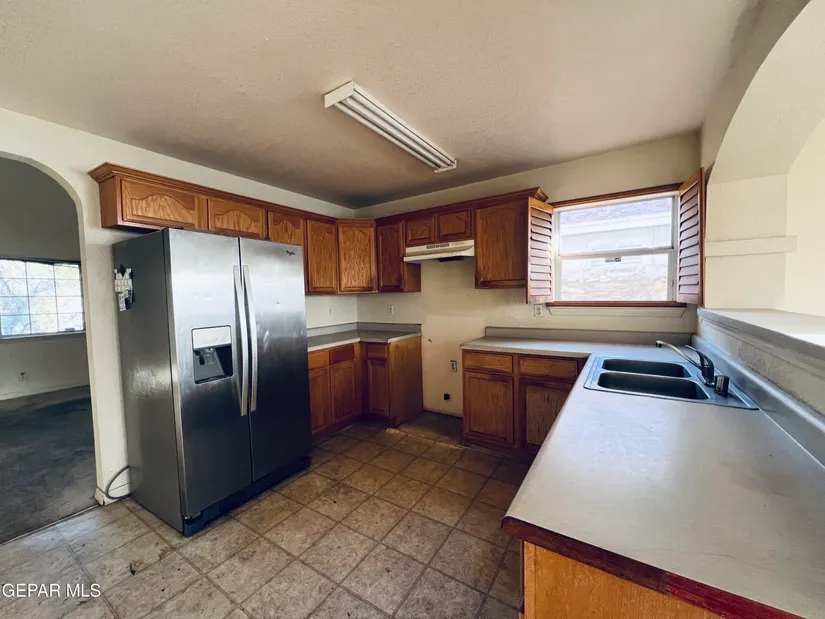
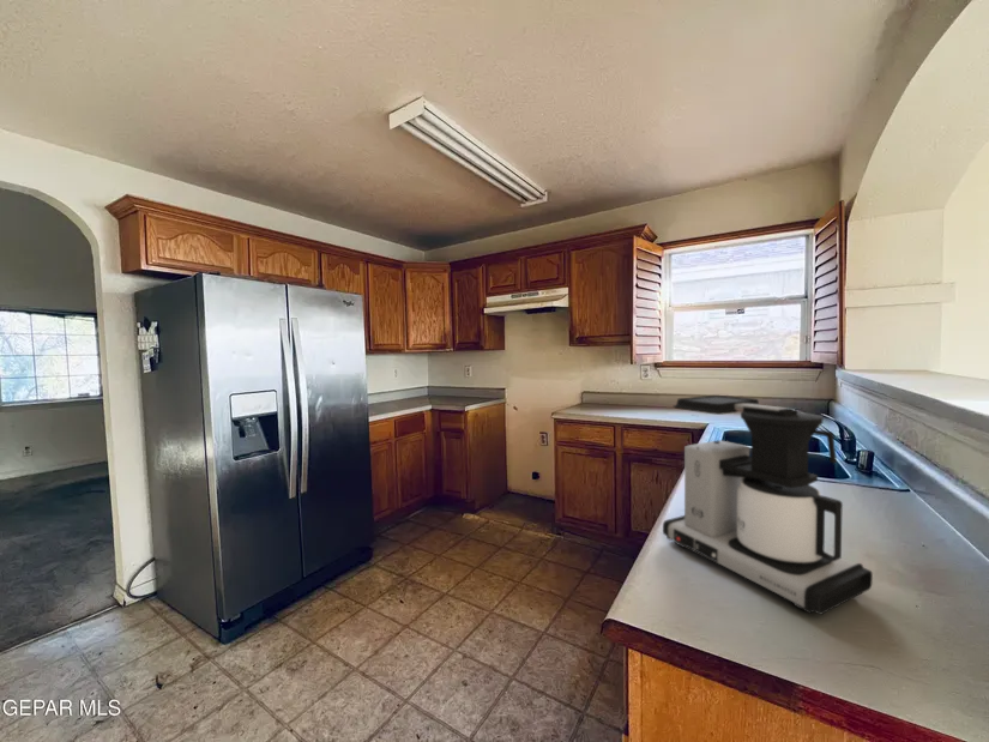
+ coffee maker [662,394,874,616]
